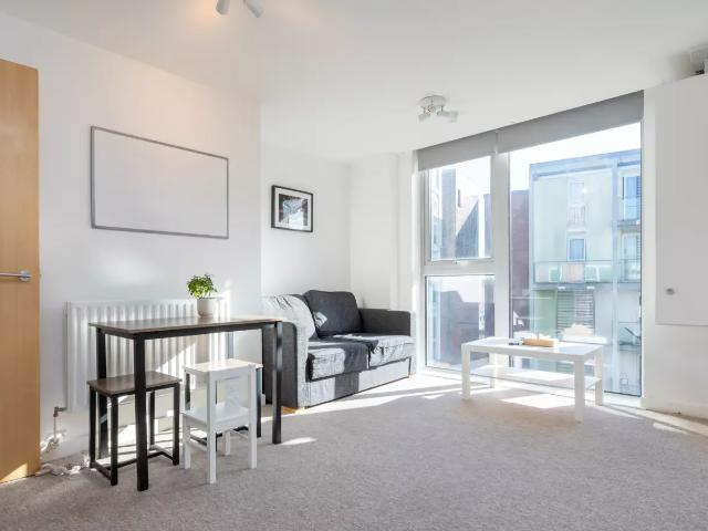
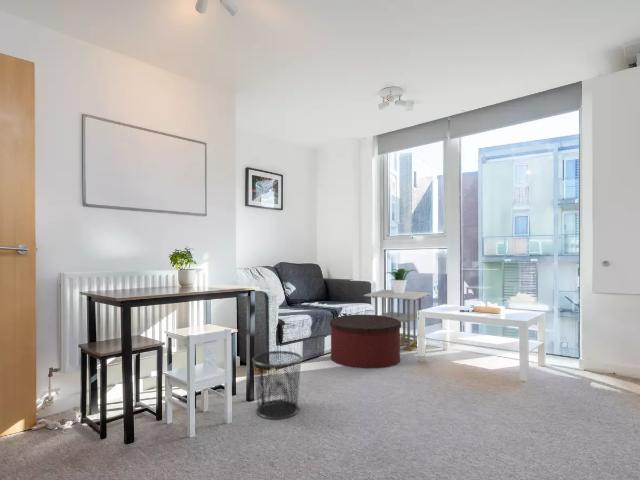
+ waste bin [251,350,303,420]
+ side table [363,289,433,352]
+ ottoman [329,314,402,370]
+ potted plant [384,268,417,293]
